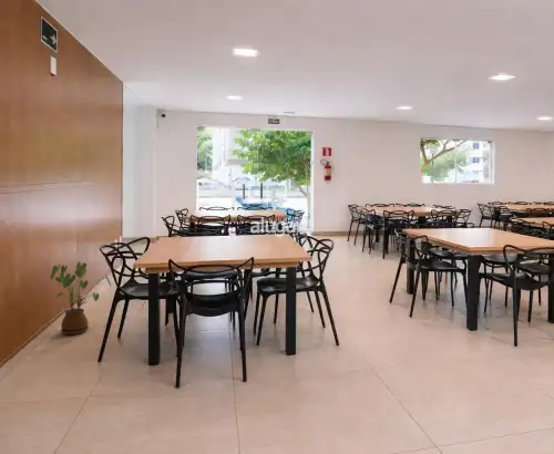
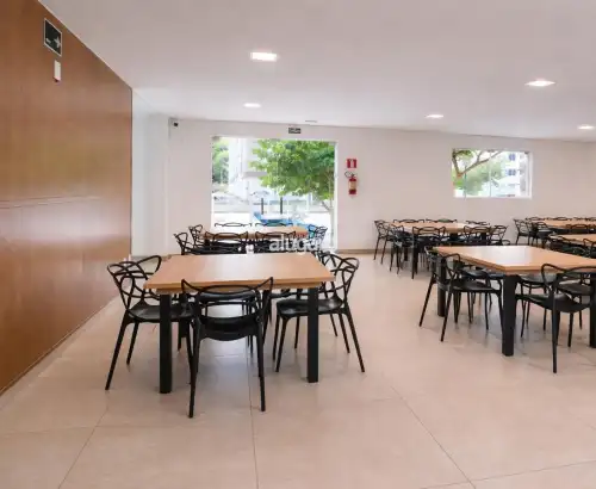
- house plant [49,260,112,336]
